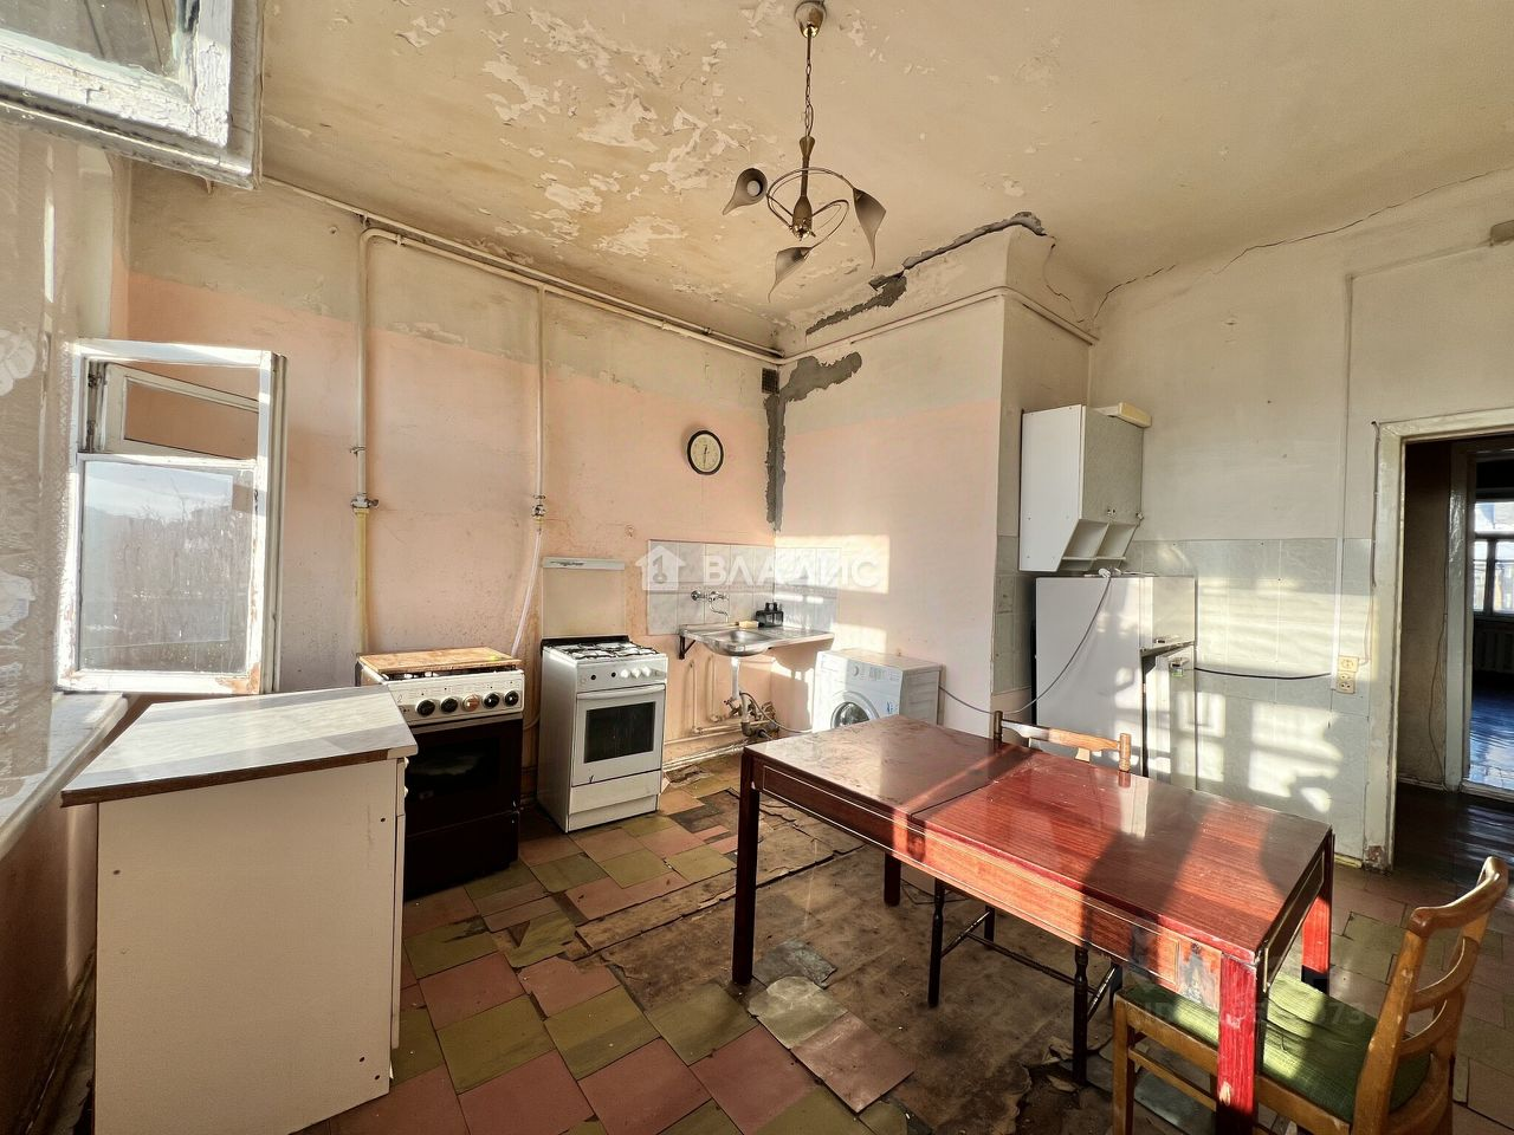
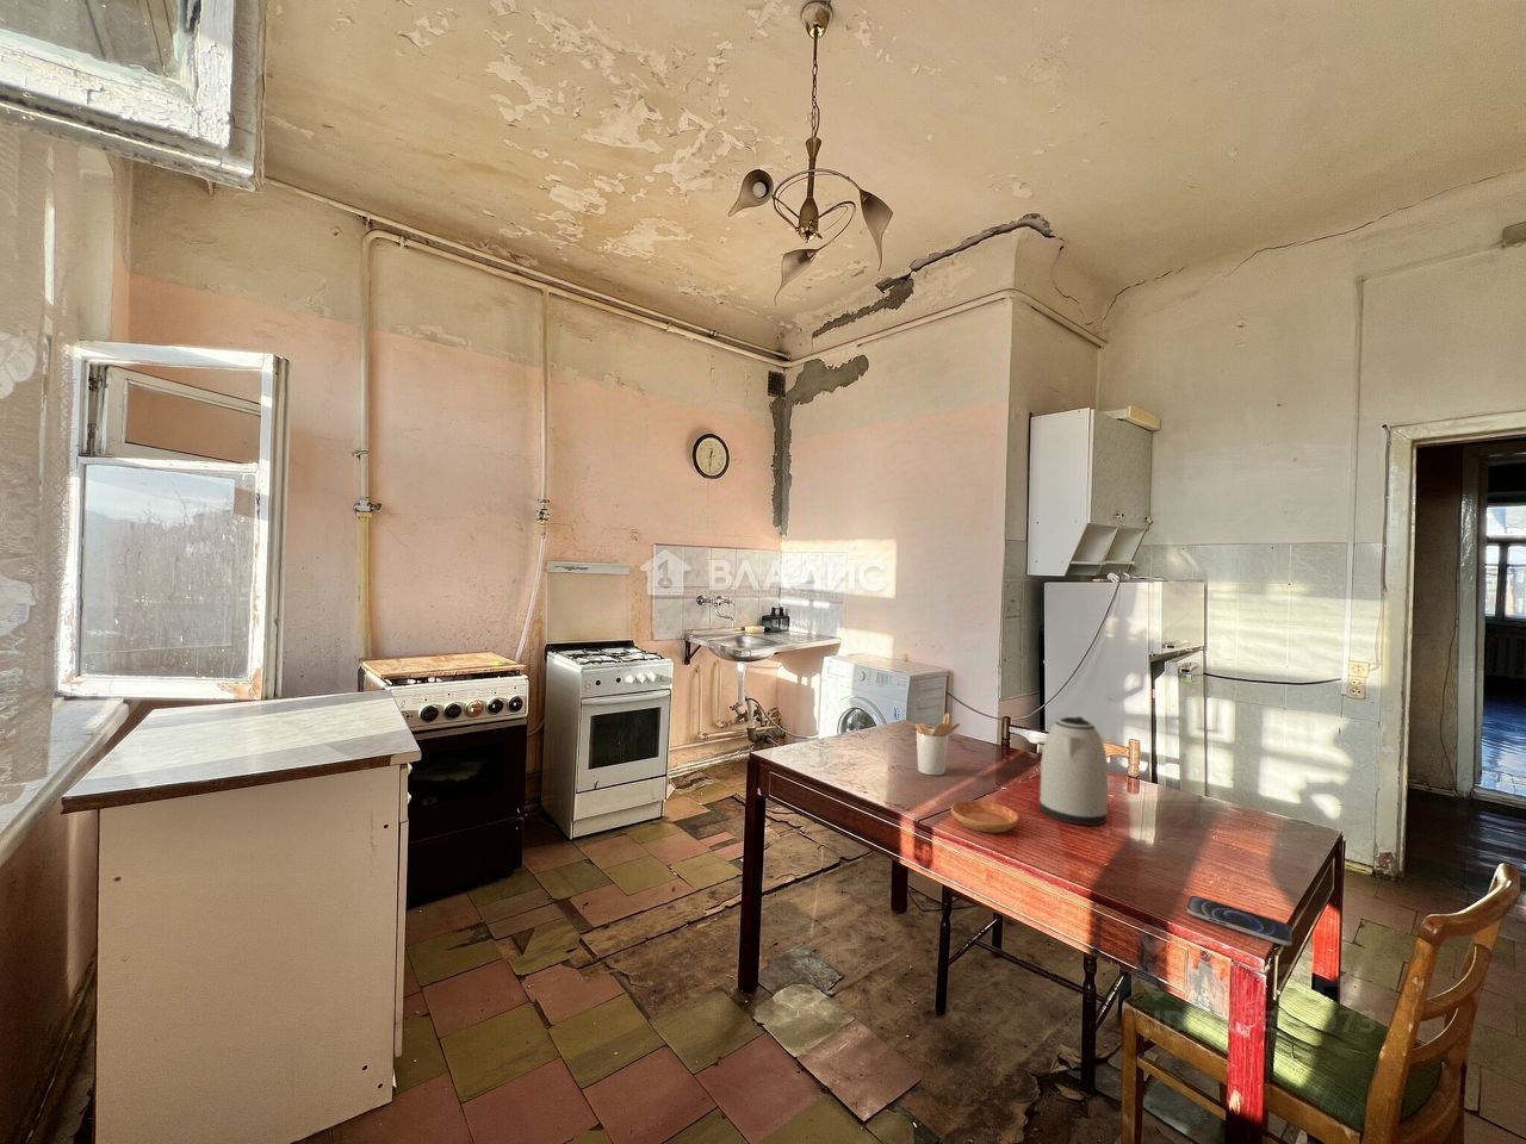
+ smartphone [1186,895,1294,947]
+ saucer [950,799,1020,834]
+ utensil holder [913,713,961,776]
+ kettle [1038,715,1109,827]
